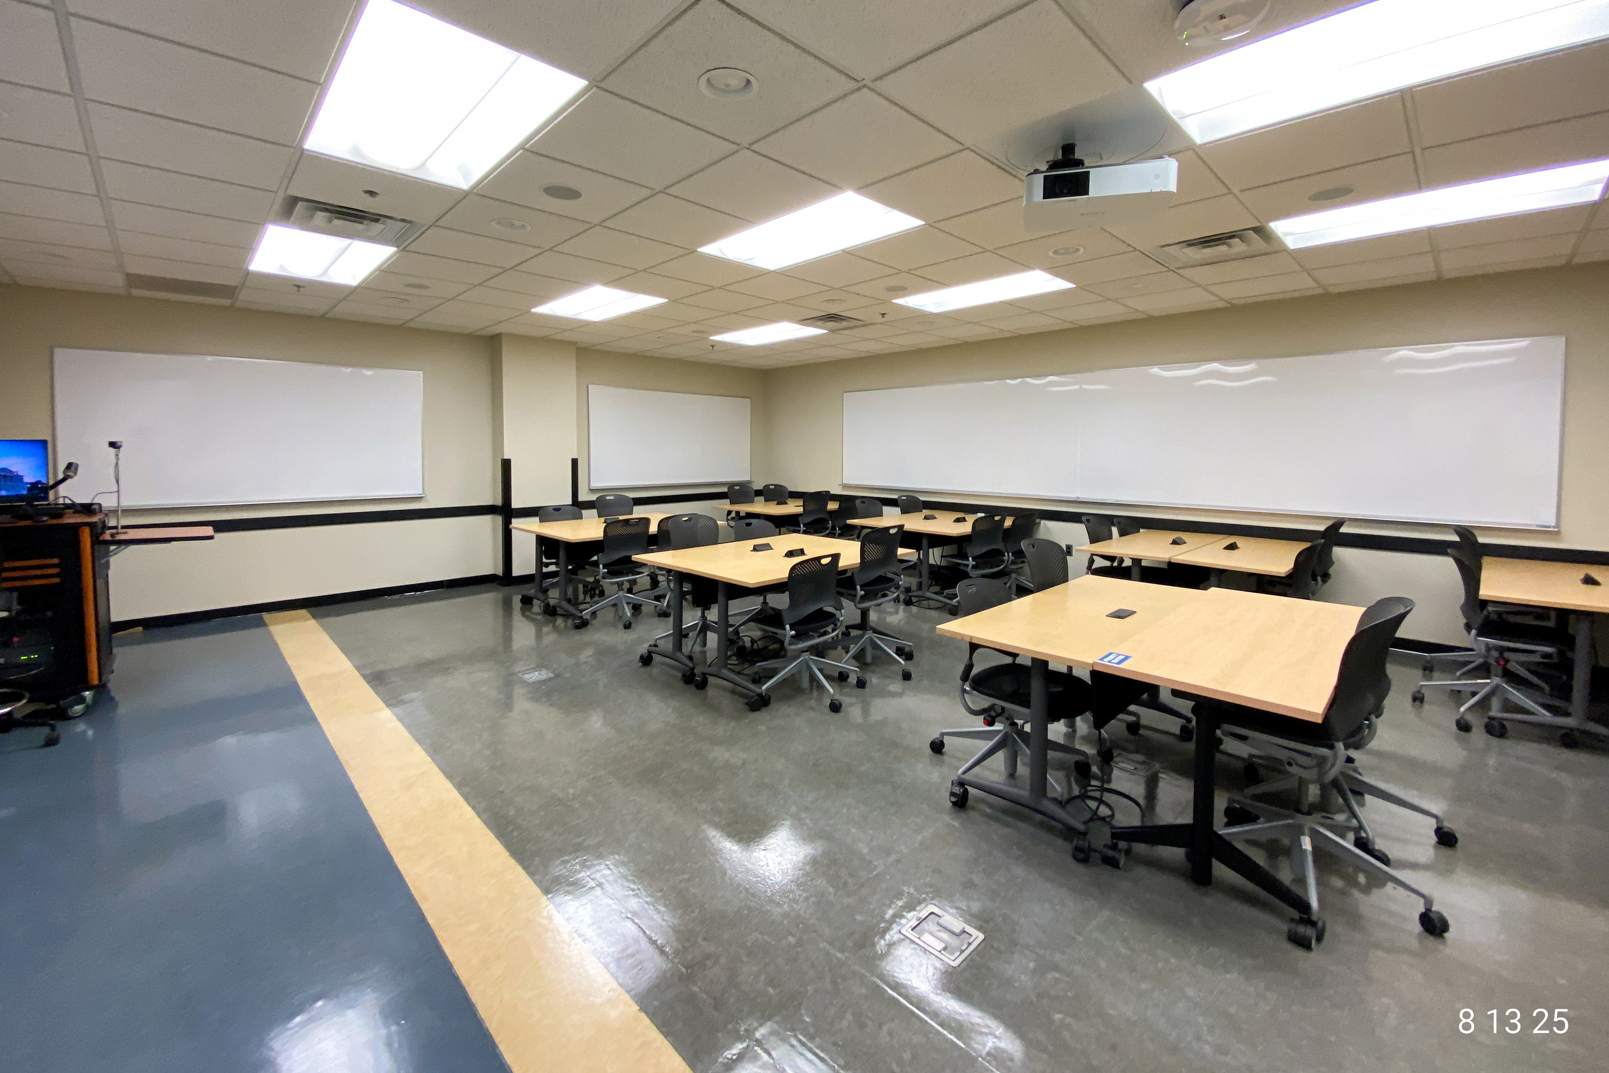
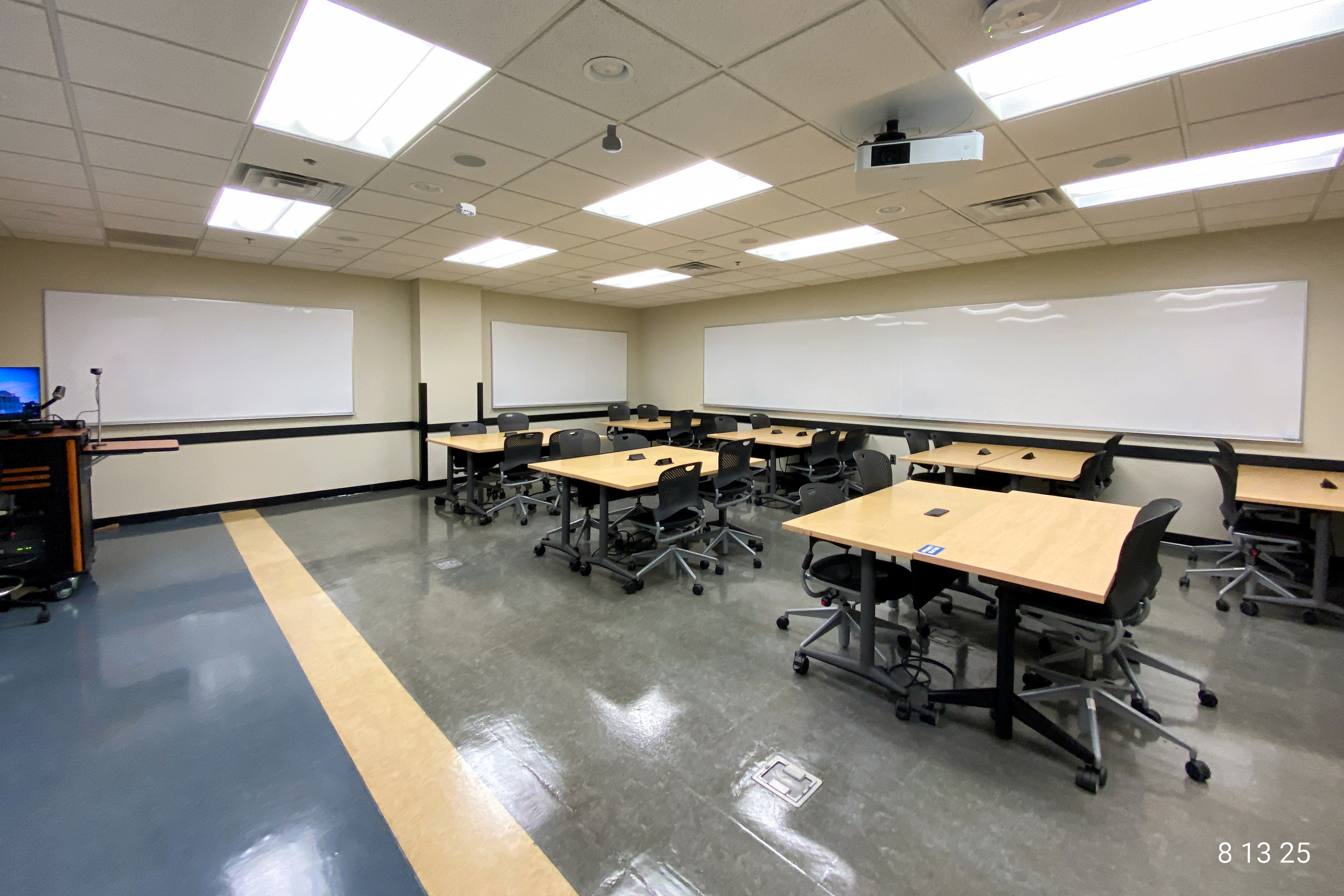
+ security camera [602,123,622,153]
+ smoke detector [455,202,476,217]
